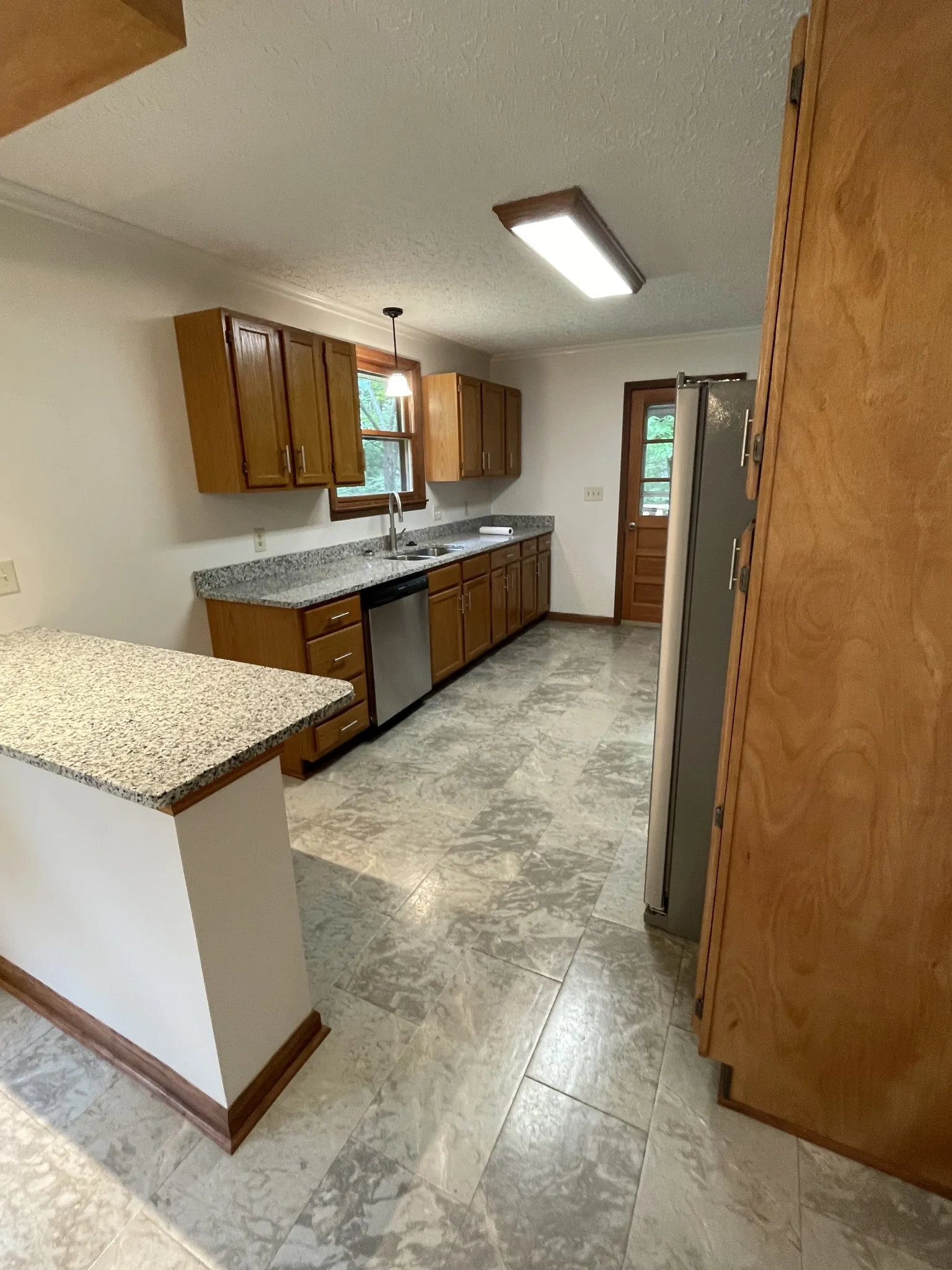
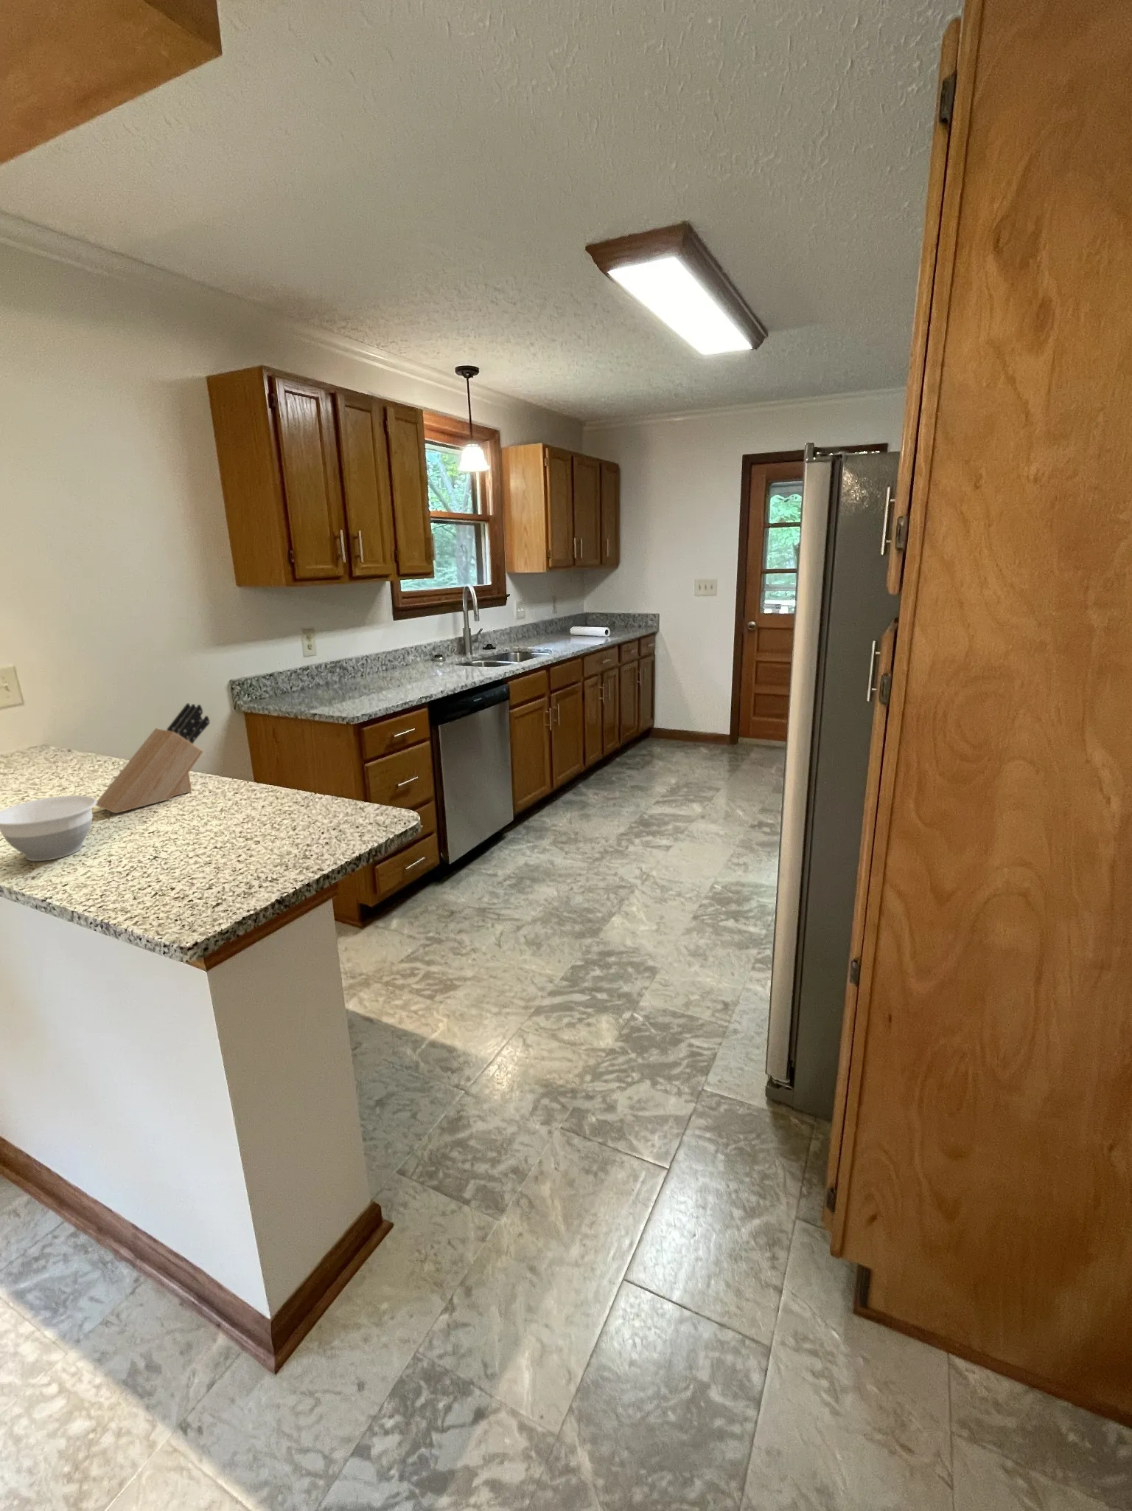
+ knife block [95,702,210,814]
+ bowl [0,795,98,861]
